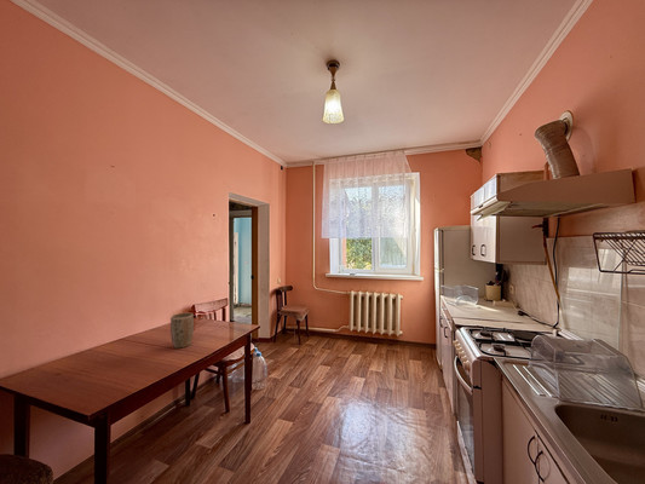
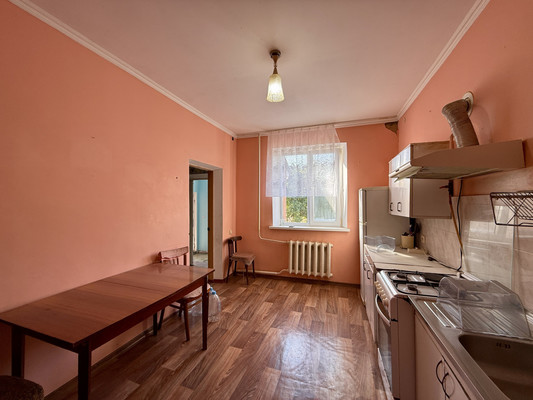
- plant pot [169,311,195,350]
